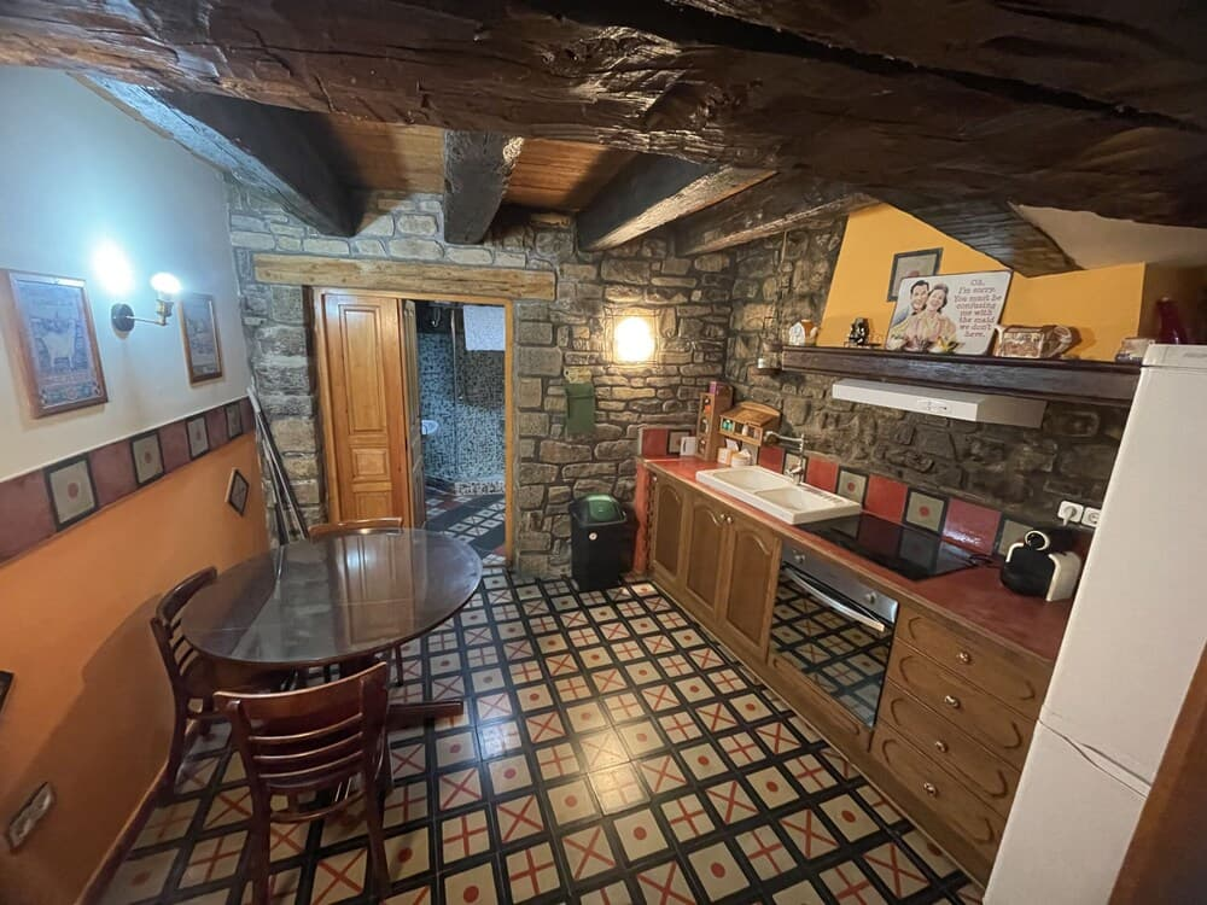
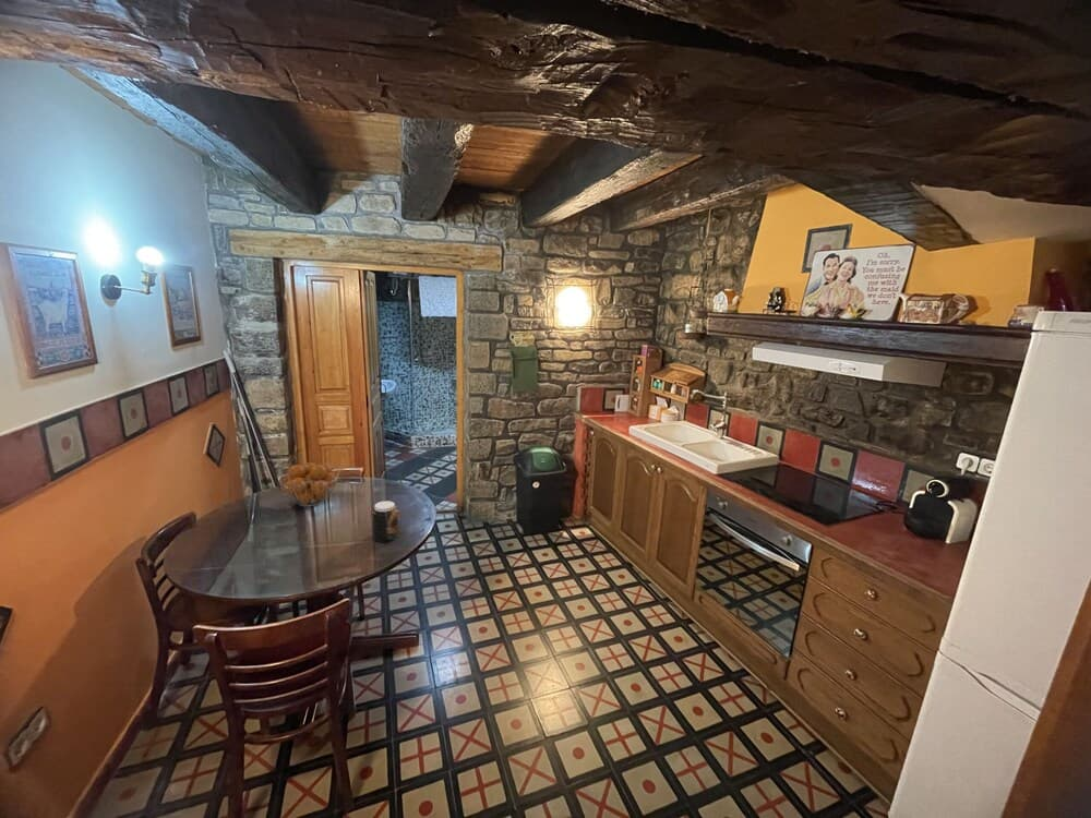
+ fruit basket [276,461,340,508]
+ jar [370,500,400,543]
